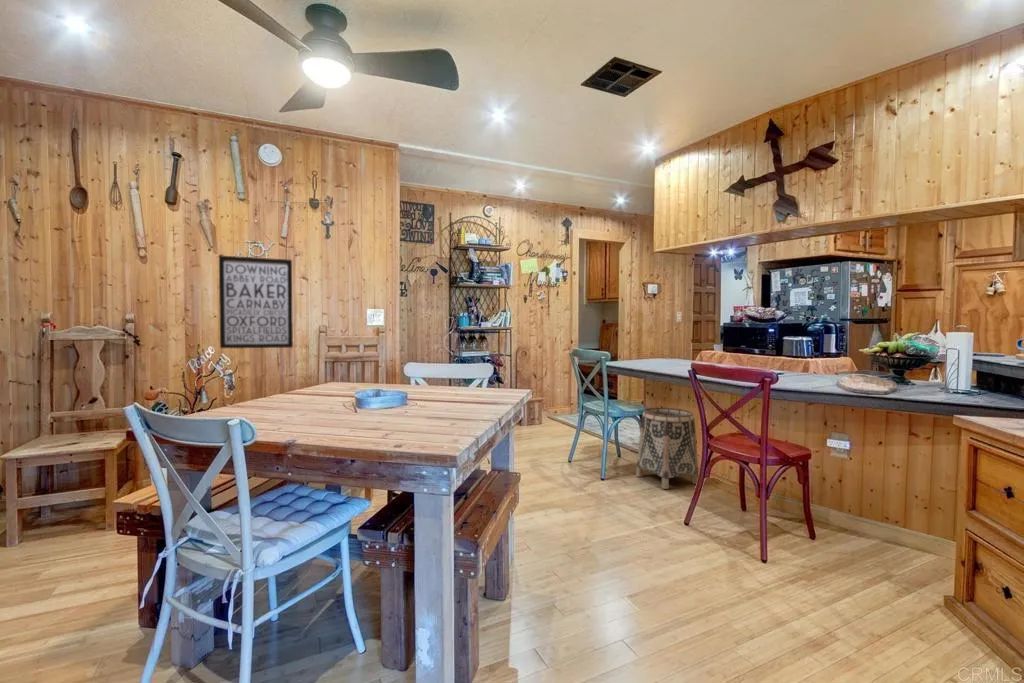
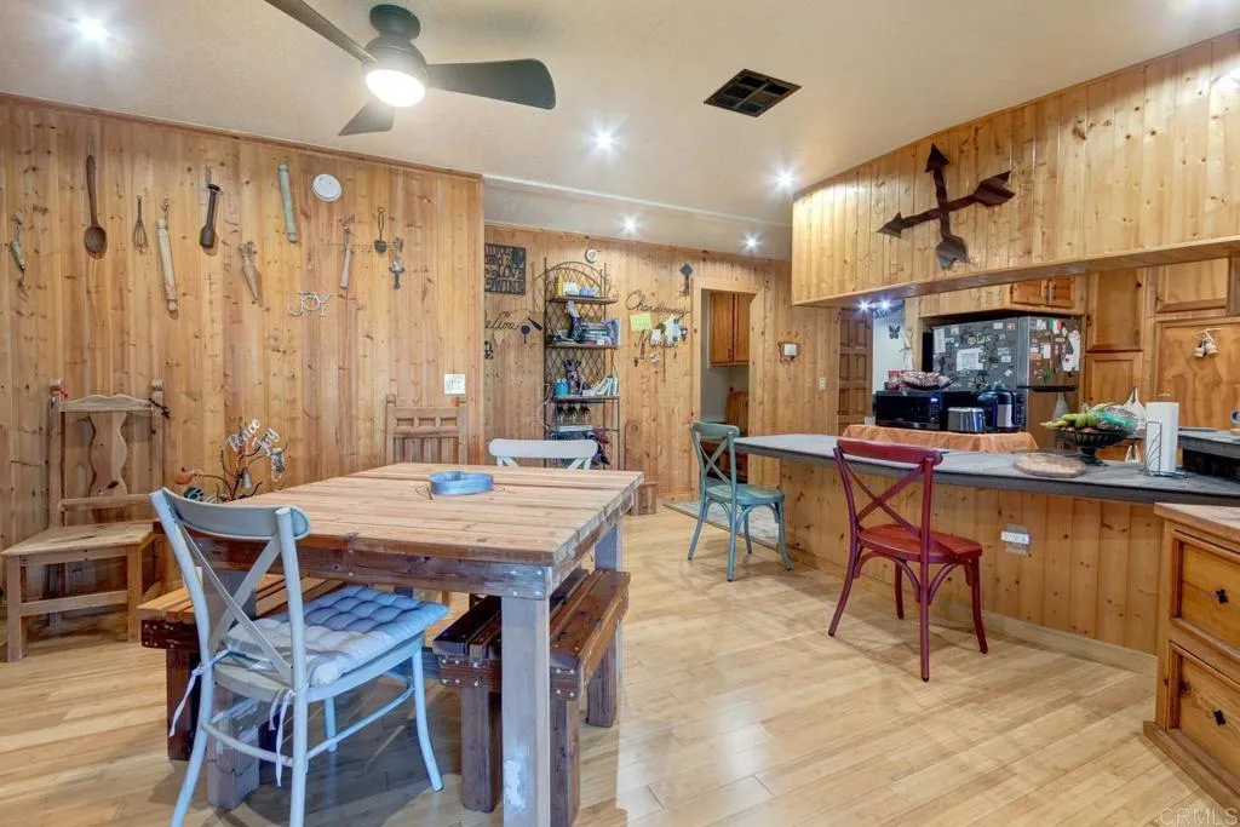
- basket [635,406,700,490]
- wall art [218,255,294,349]
